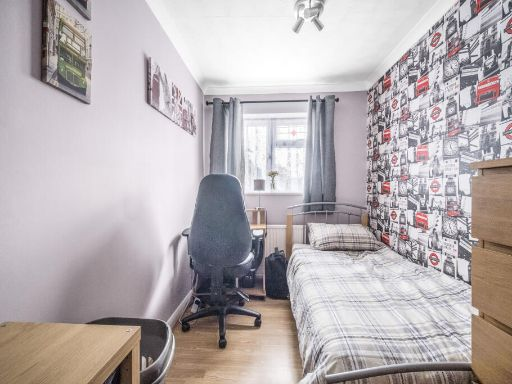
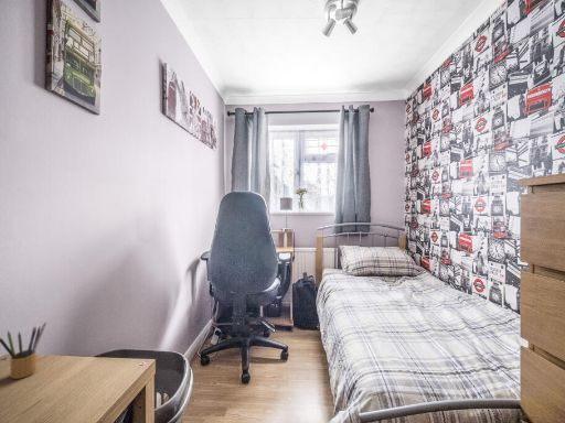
+ pencil box [0,322,46,380]
